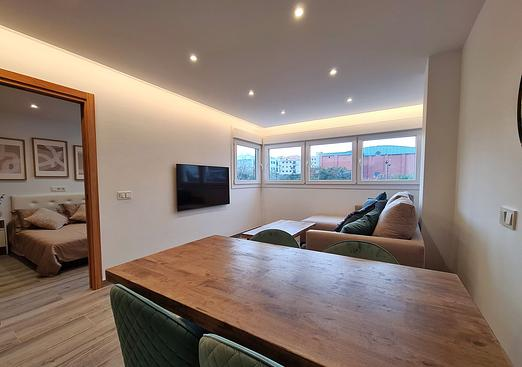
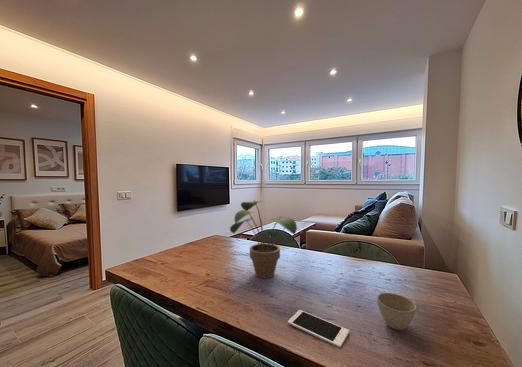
+ flower pot [376,292,417,331]
+ cell phone [287,309,350,349]
+ potted plant [229,199,304,279]
